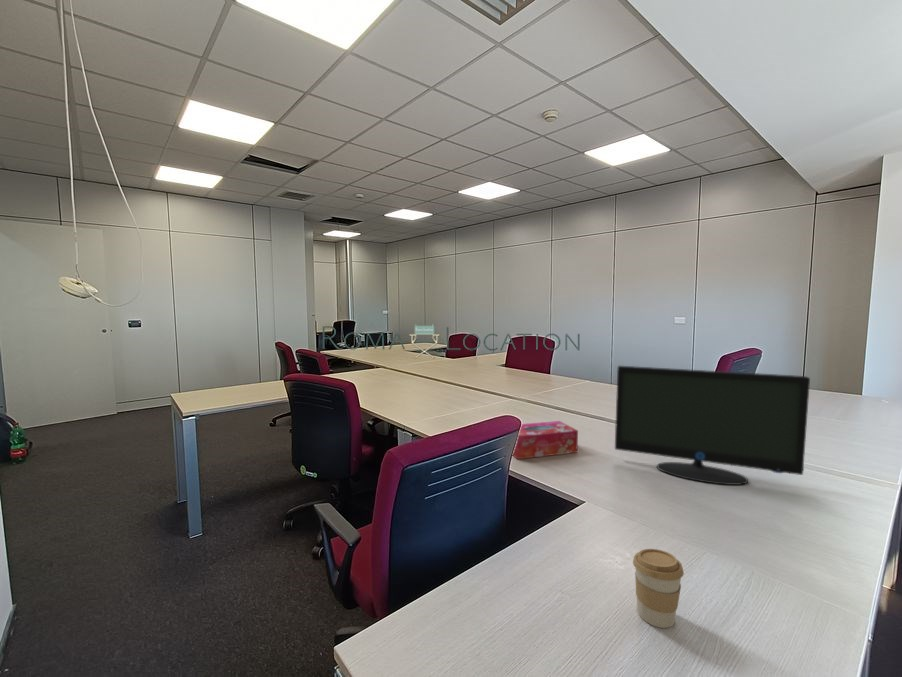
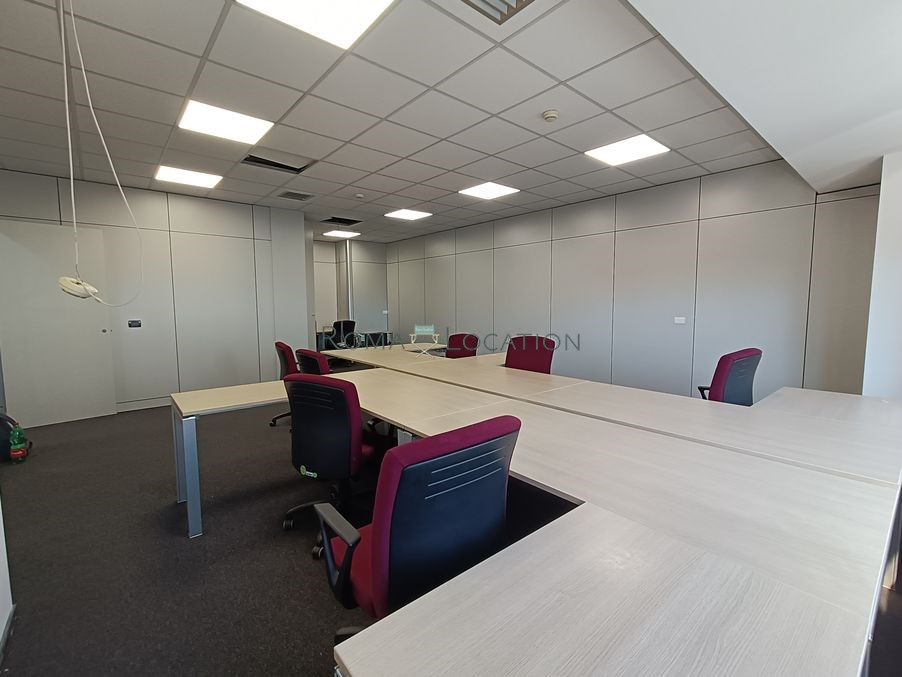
- tissue box [512,420,579,460]
- monitor [614,365,811,486]
- coffee cup [632,548,685,629]
